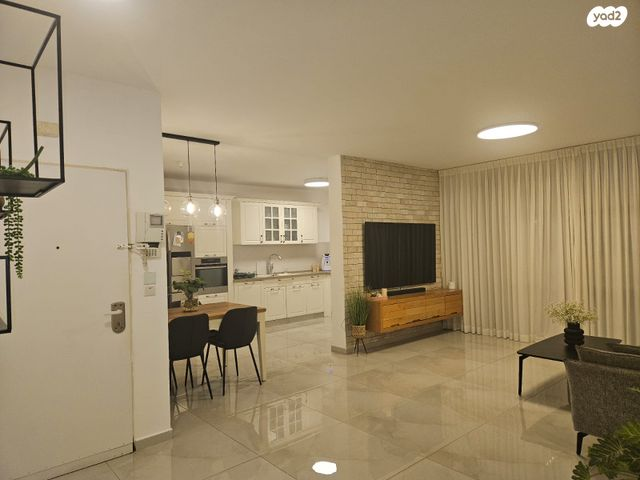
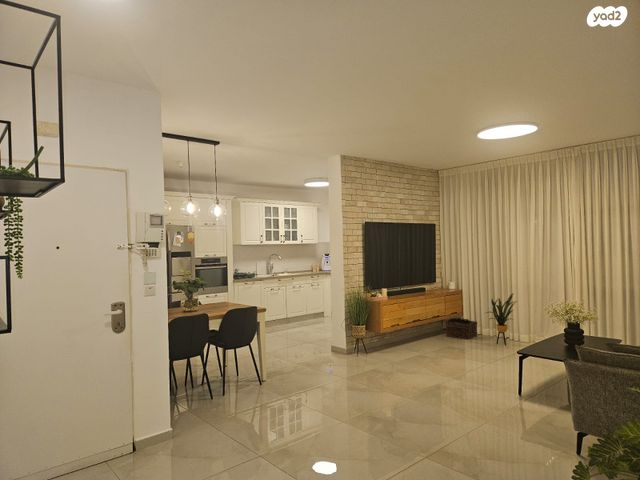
+ basket [444,317,478,340]
+ house plant [484,292,518,346]
